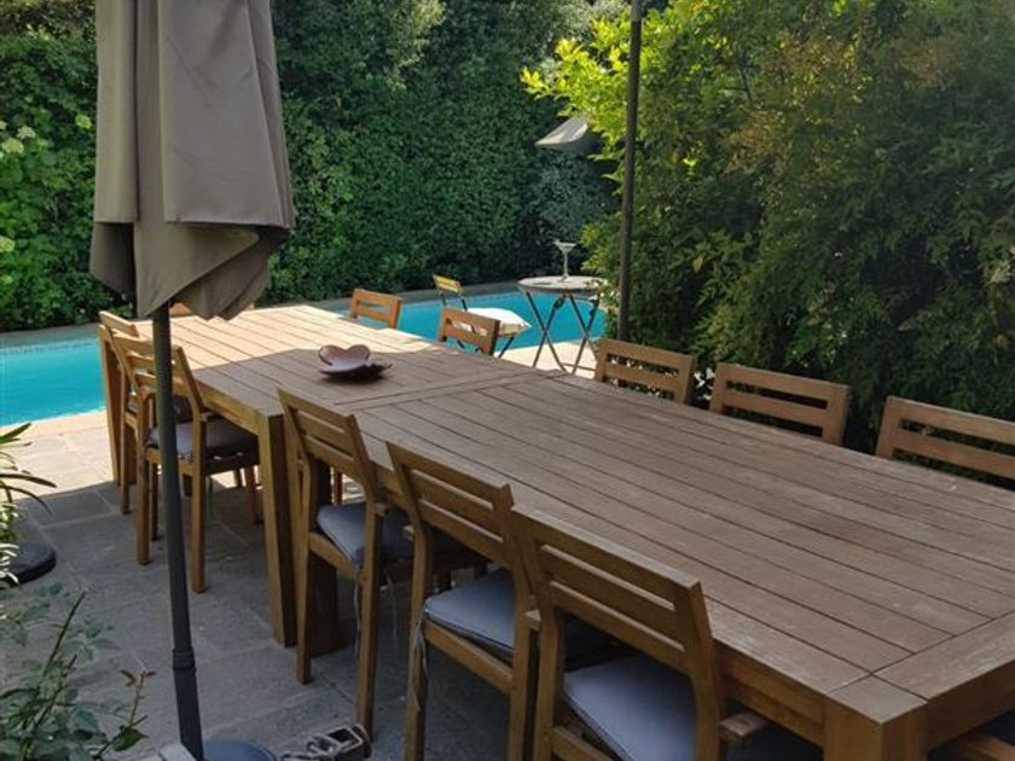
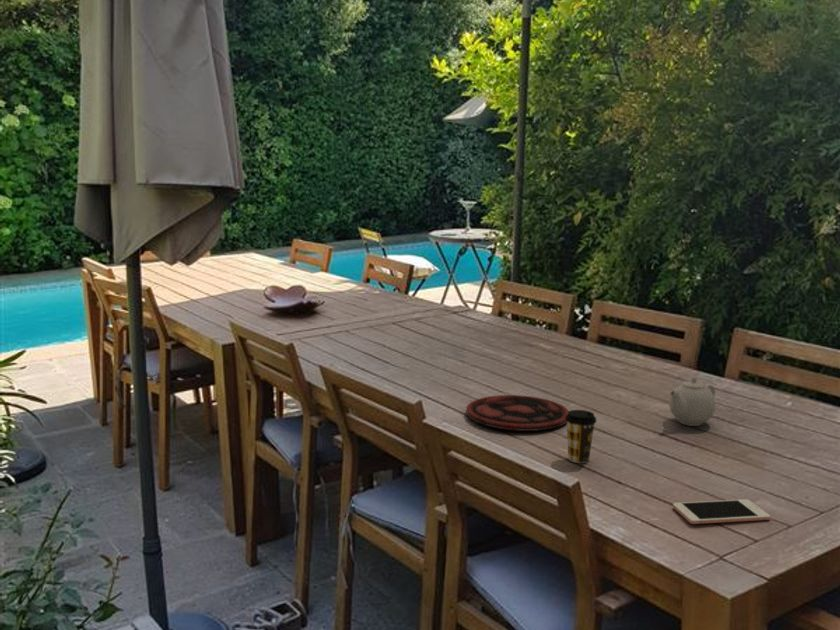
+ coffee cup [565,409,598,464]
+ plate [465,394,570,432]
+ cell phone [672,498,772,525]
+ teapot [668,375,717,427]
